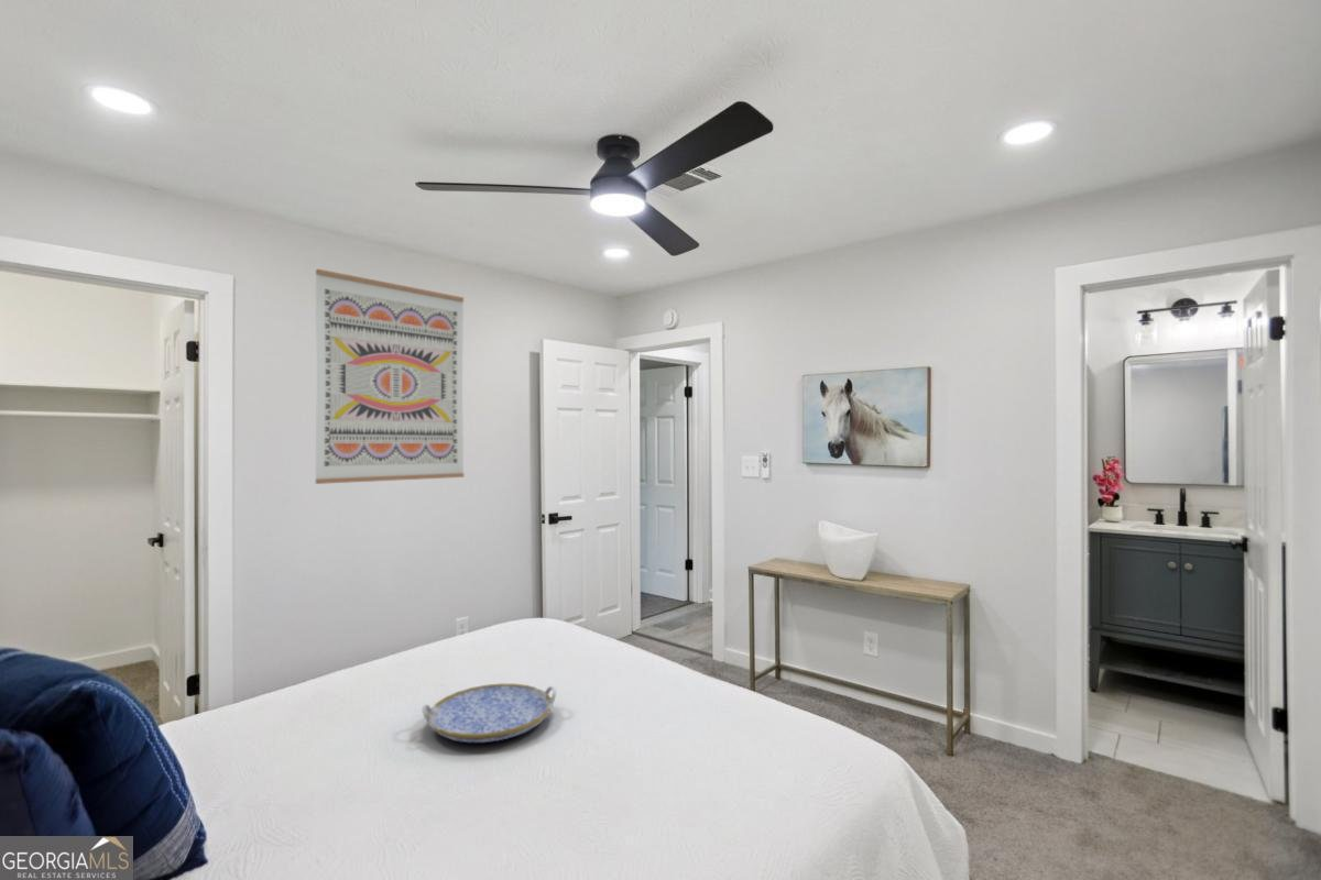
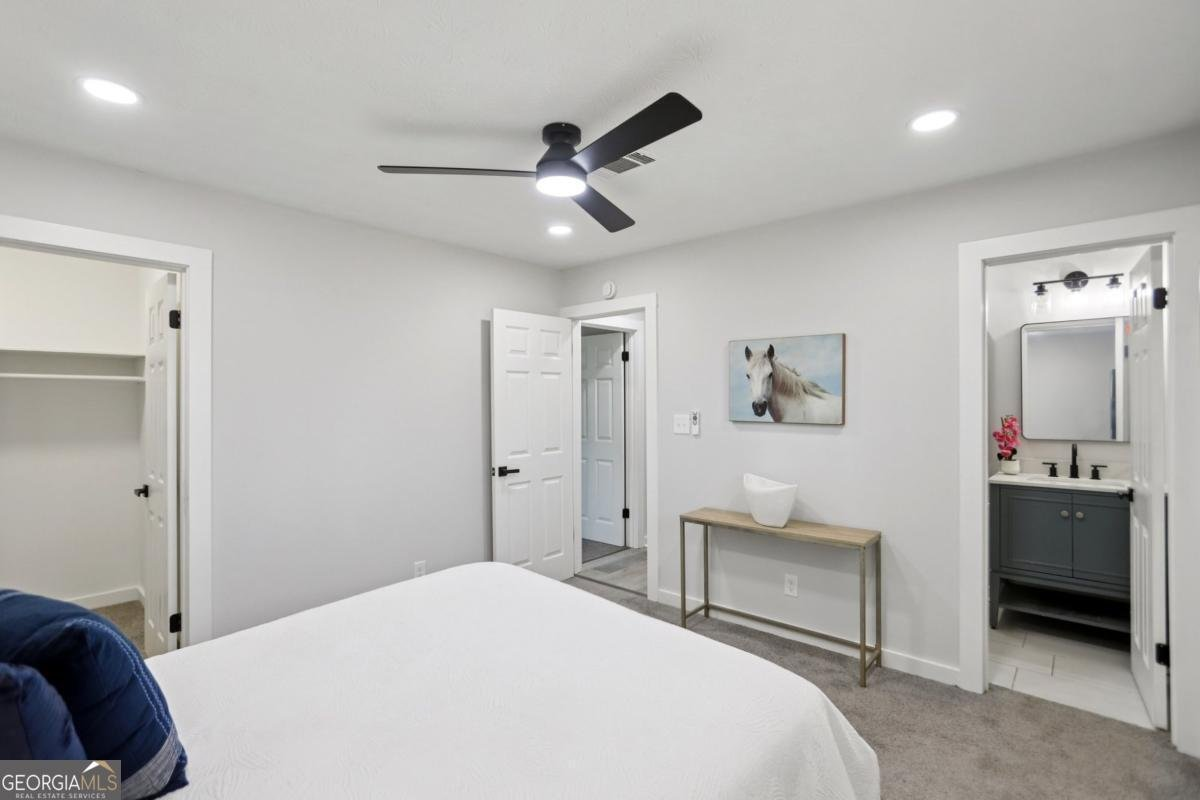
- serving tray [422,682,557,744]
- wall art [315,268,465,485]
